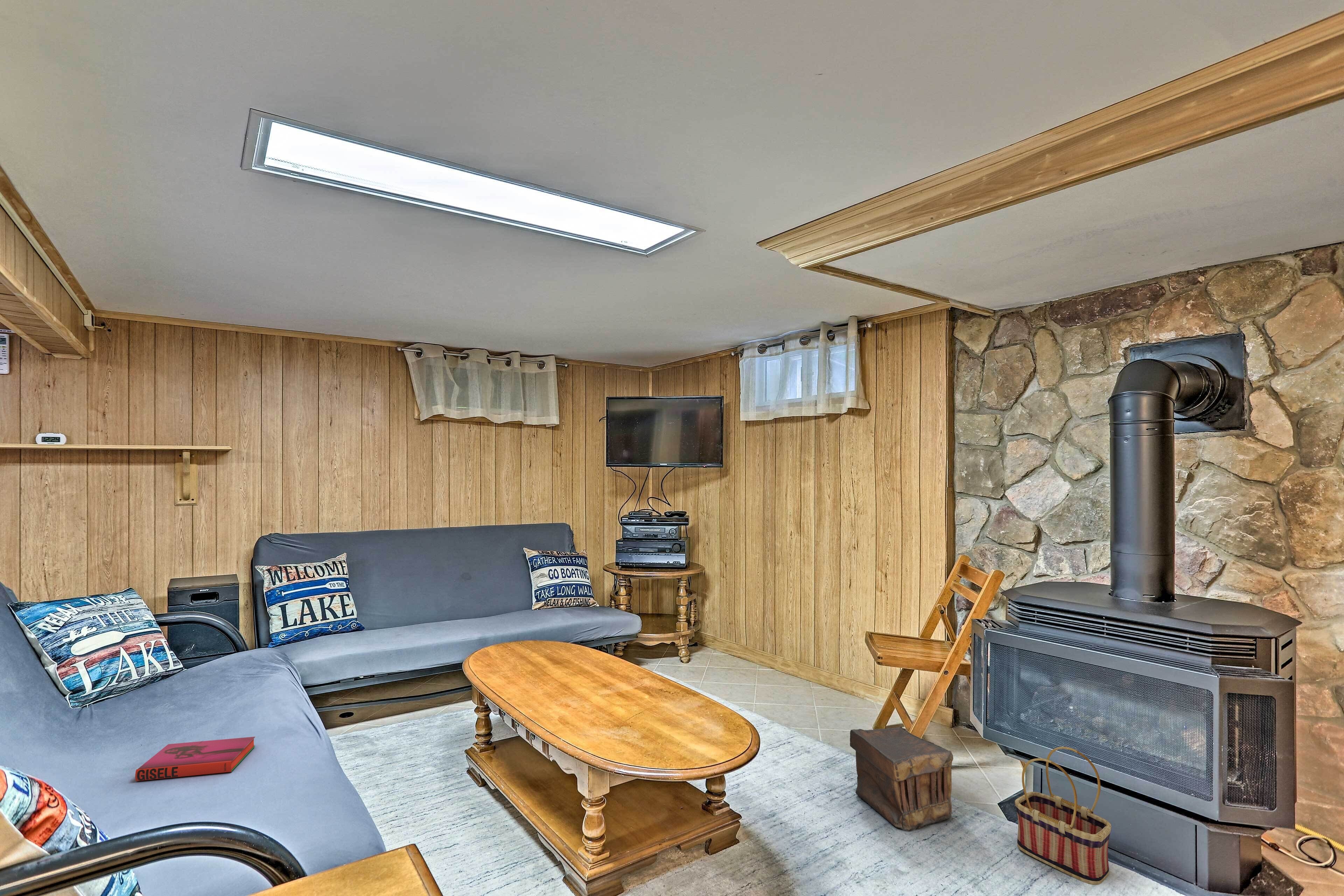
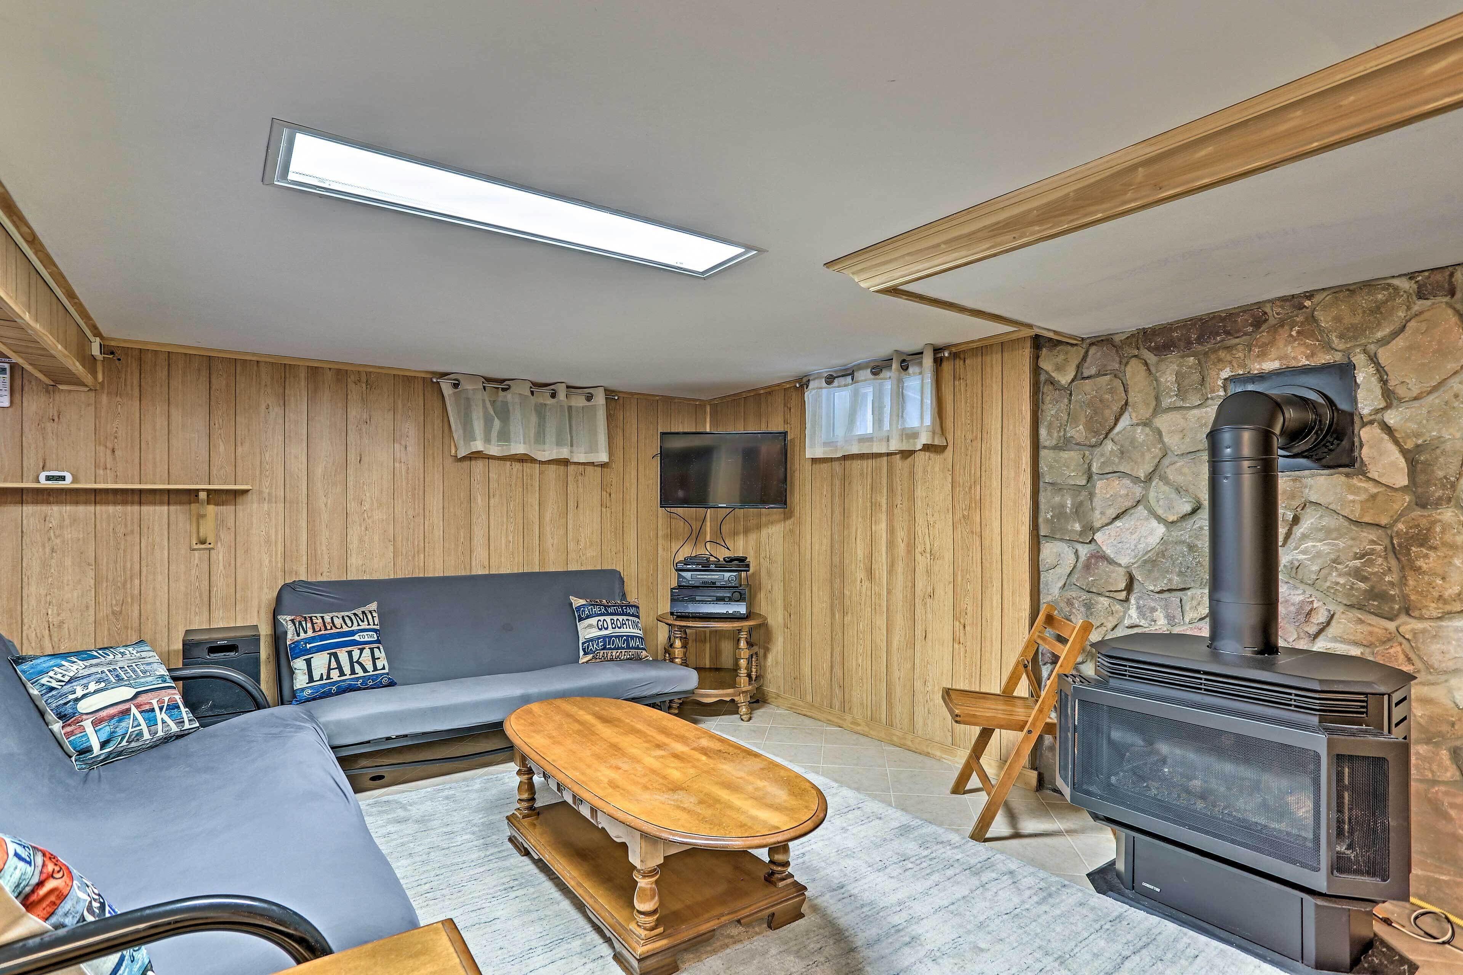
- hardback book [135,736,255,782]
- pouch [849,726,954,831]
- basket [1015,746,1112,885]
